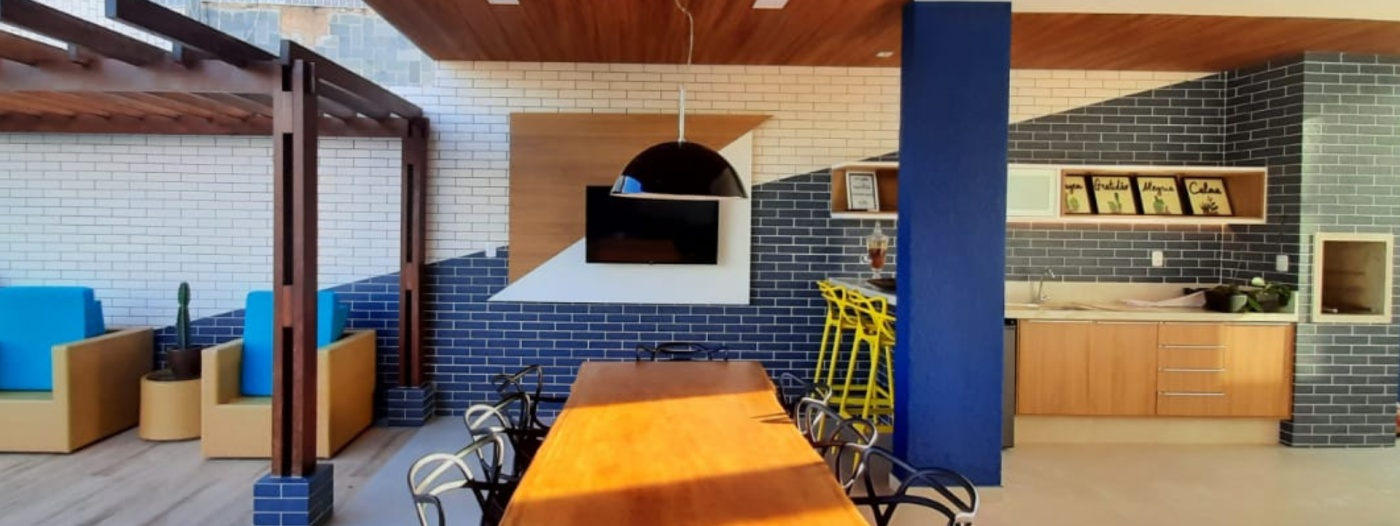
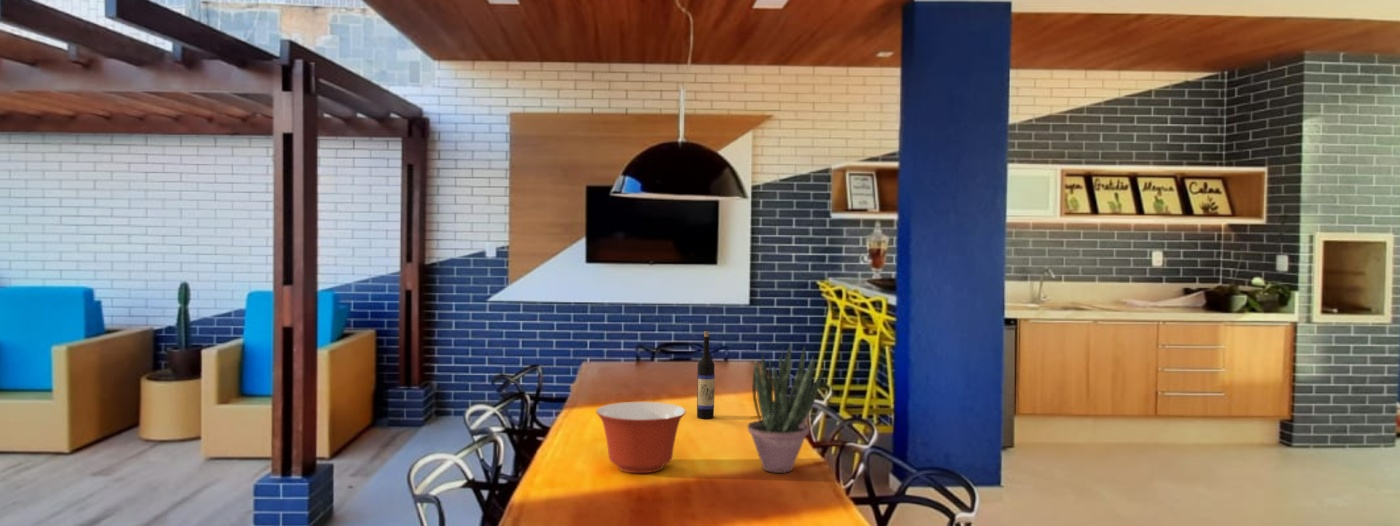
+ mixing bowl [595,401,687,474]
+ wine bottle [696,330,716,420]
+ potted plant [746,342,825,474]
